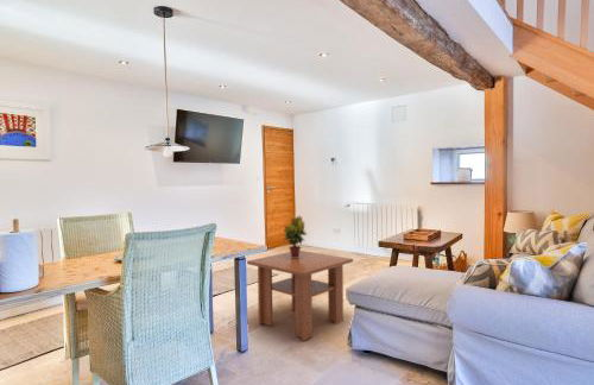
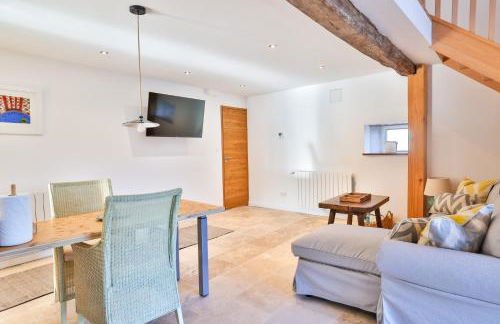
- potted plant [283,215,308,258]
- coffee table [246,250,354,342]
